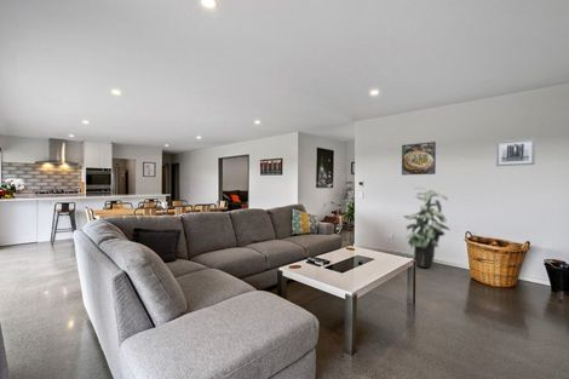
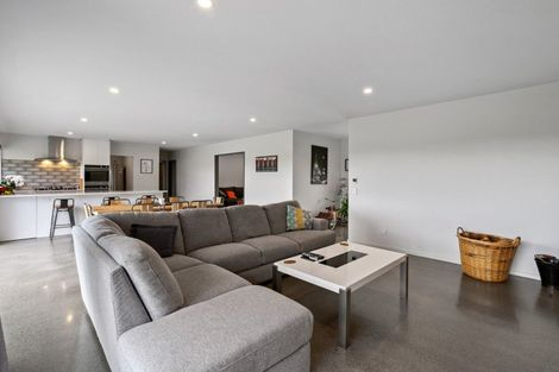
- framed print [401,140,437,176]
- wall art [495,138,536,167]
- indoor plant [402,185,452,269]
